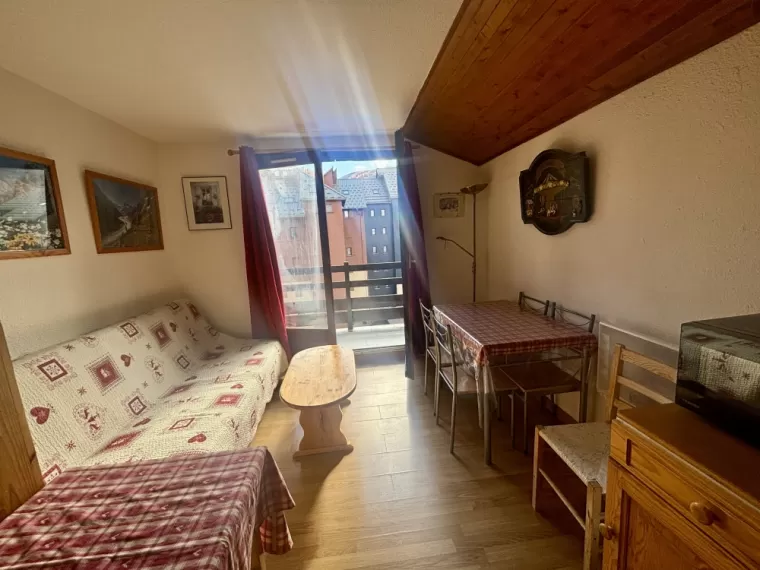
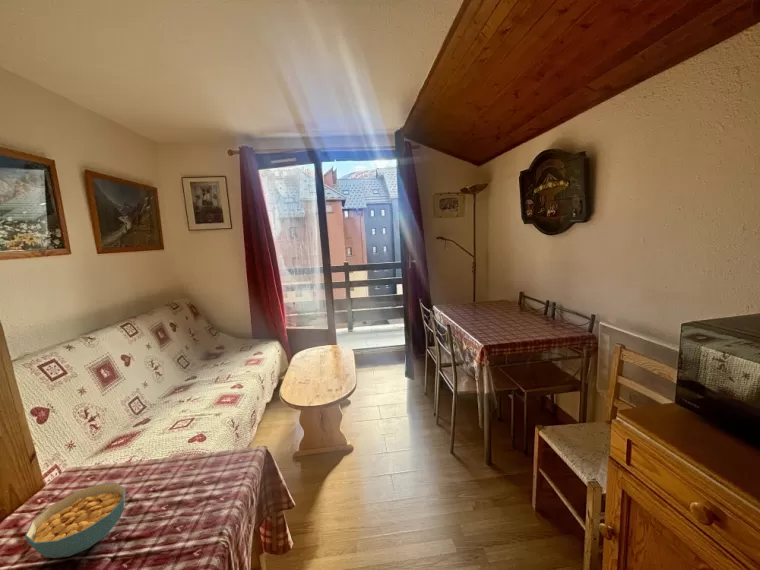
+ cereal bowl [24,482,126,559]
